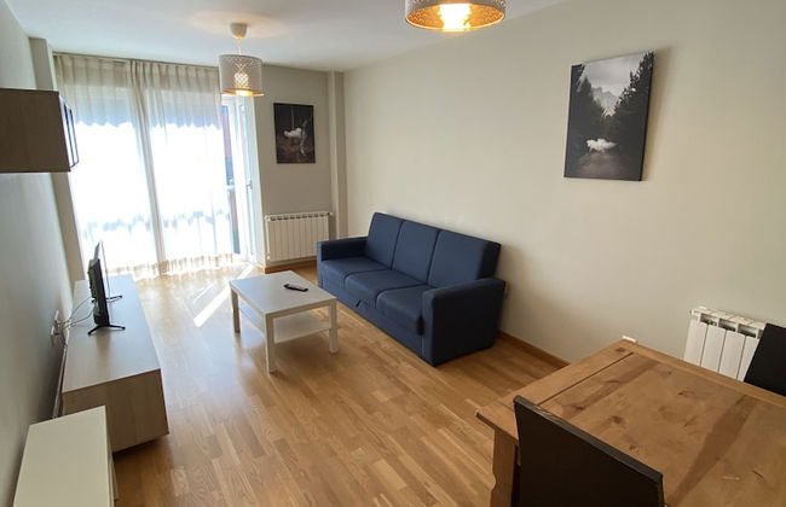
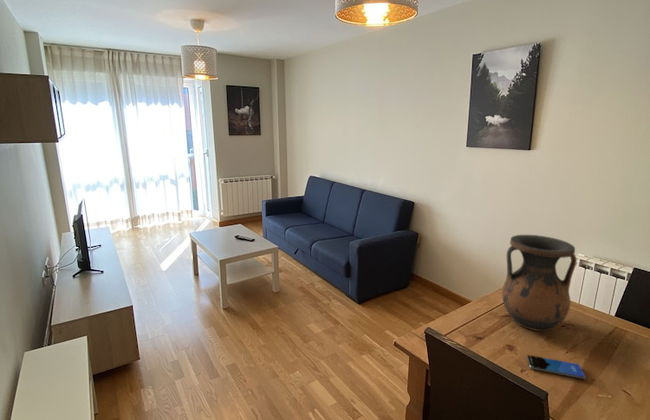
+ vase [501,234,578,332]
+ smartphone [526,354,587,380]
